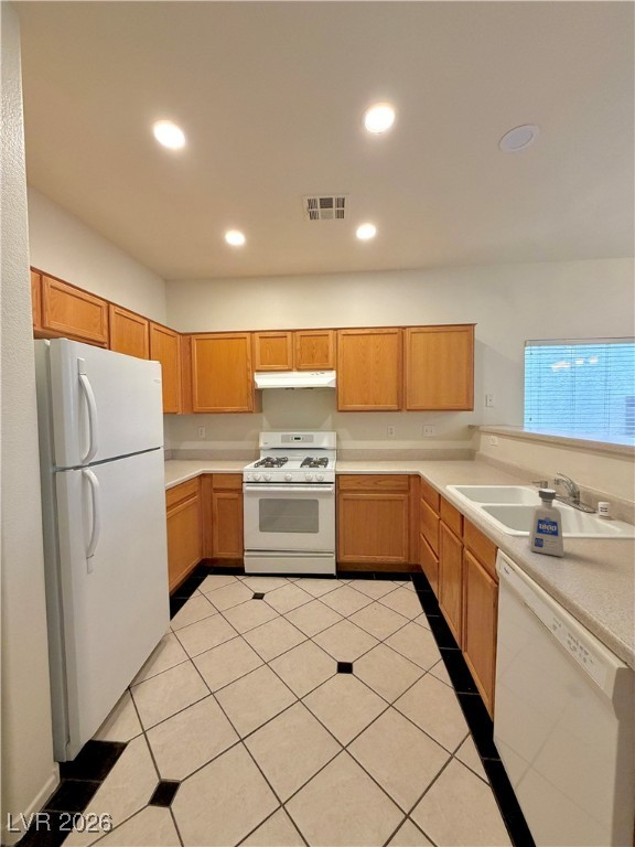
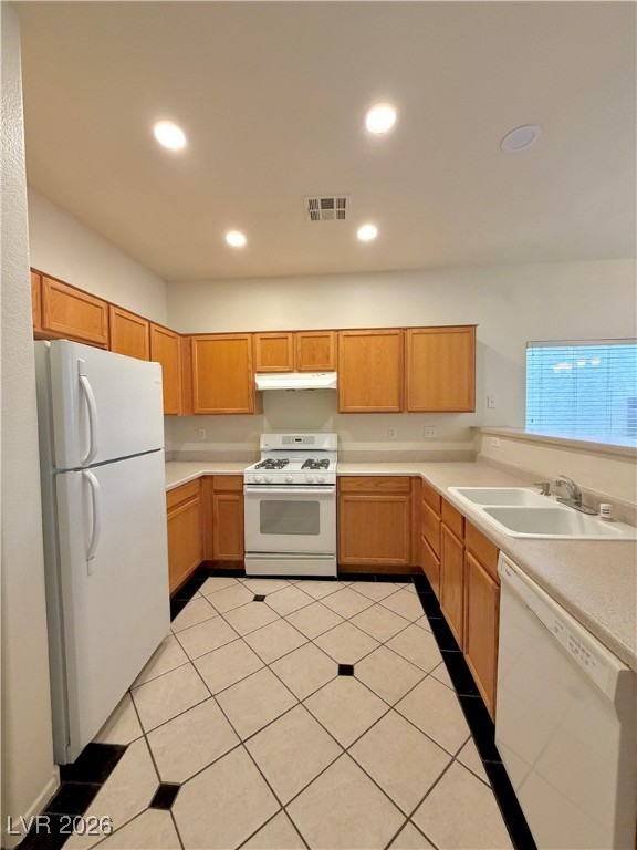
- soap dispenser [527,487,564,558]
